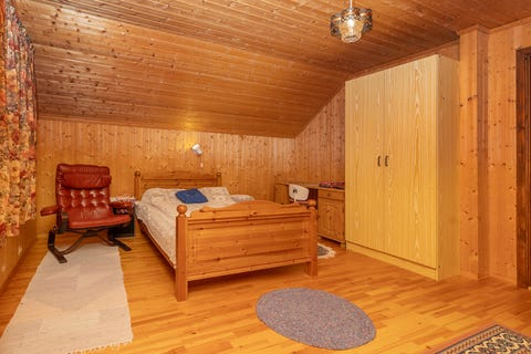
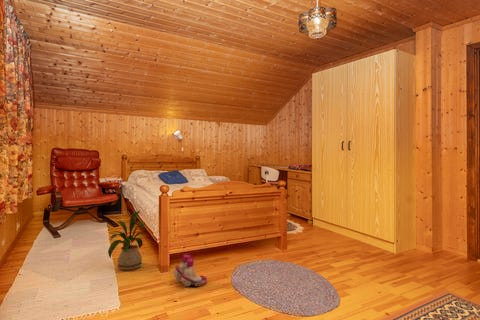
+ boots [173,254,208,287]
+ house plant [107,210,150,271]
